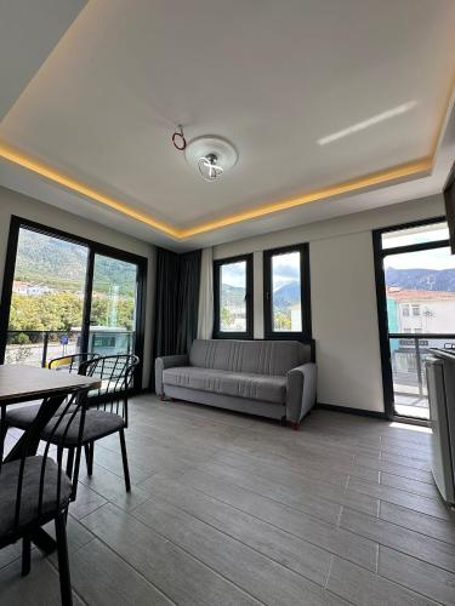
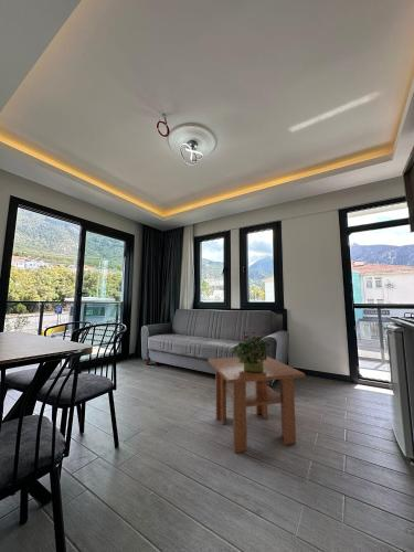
+ coffee table [206,355,306,454]
+ potted plant [231,329,273,372]
